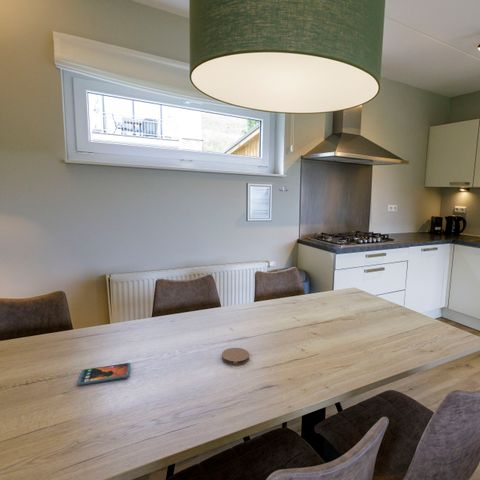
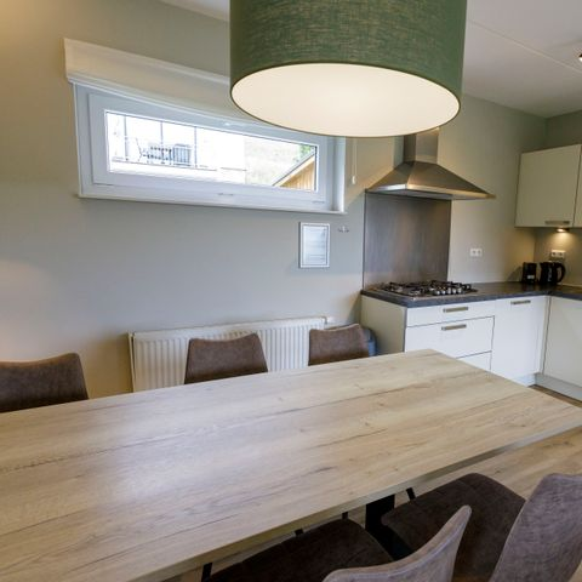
- coaster [221,347,250,366]
- smartphone [76,362,132,386]
